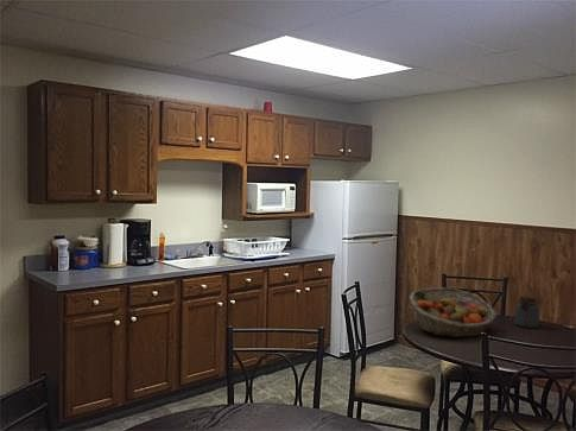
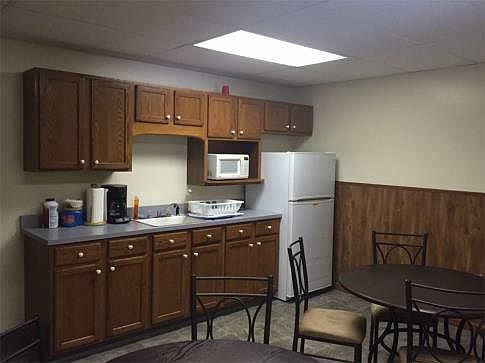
- fruit basket [409,286,498,338]
- jar [513,294,540,329]
